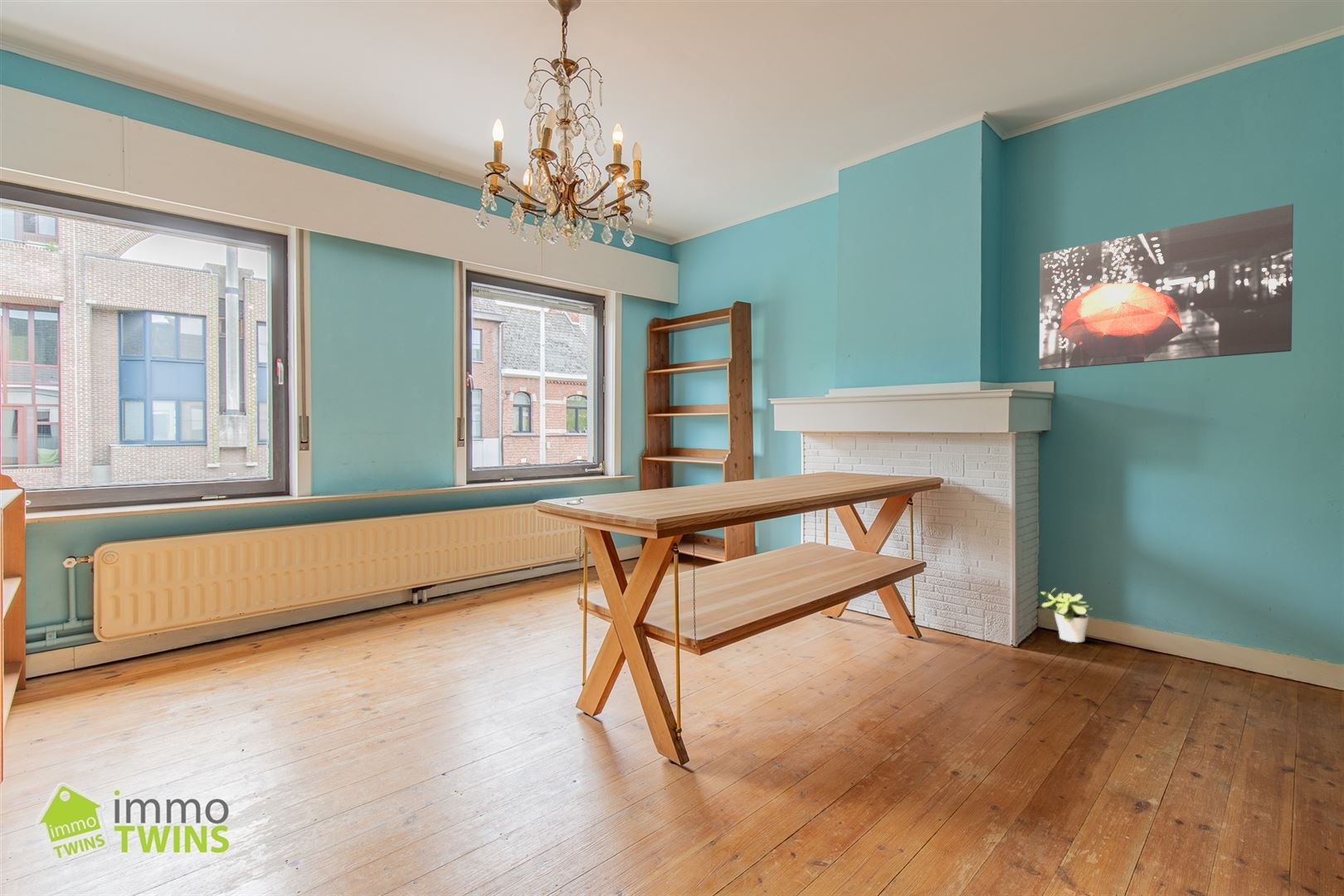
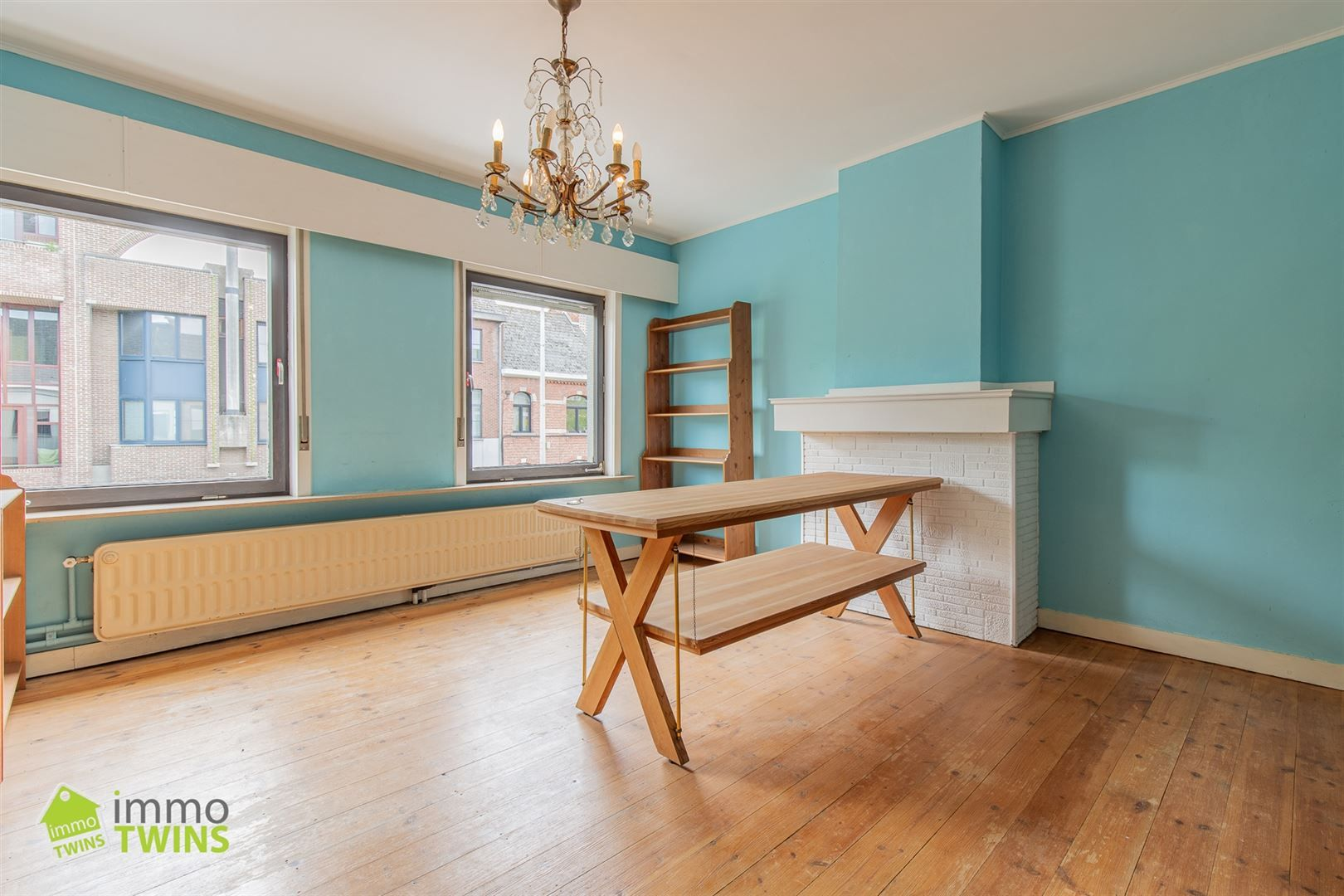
- wall art [1039,203,1294,371]
- potted plant [1040,587,1093,644]
